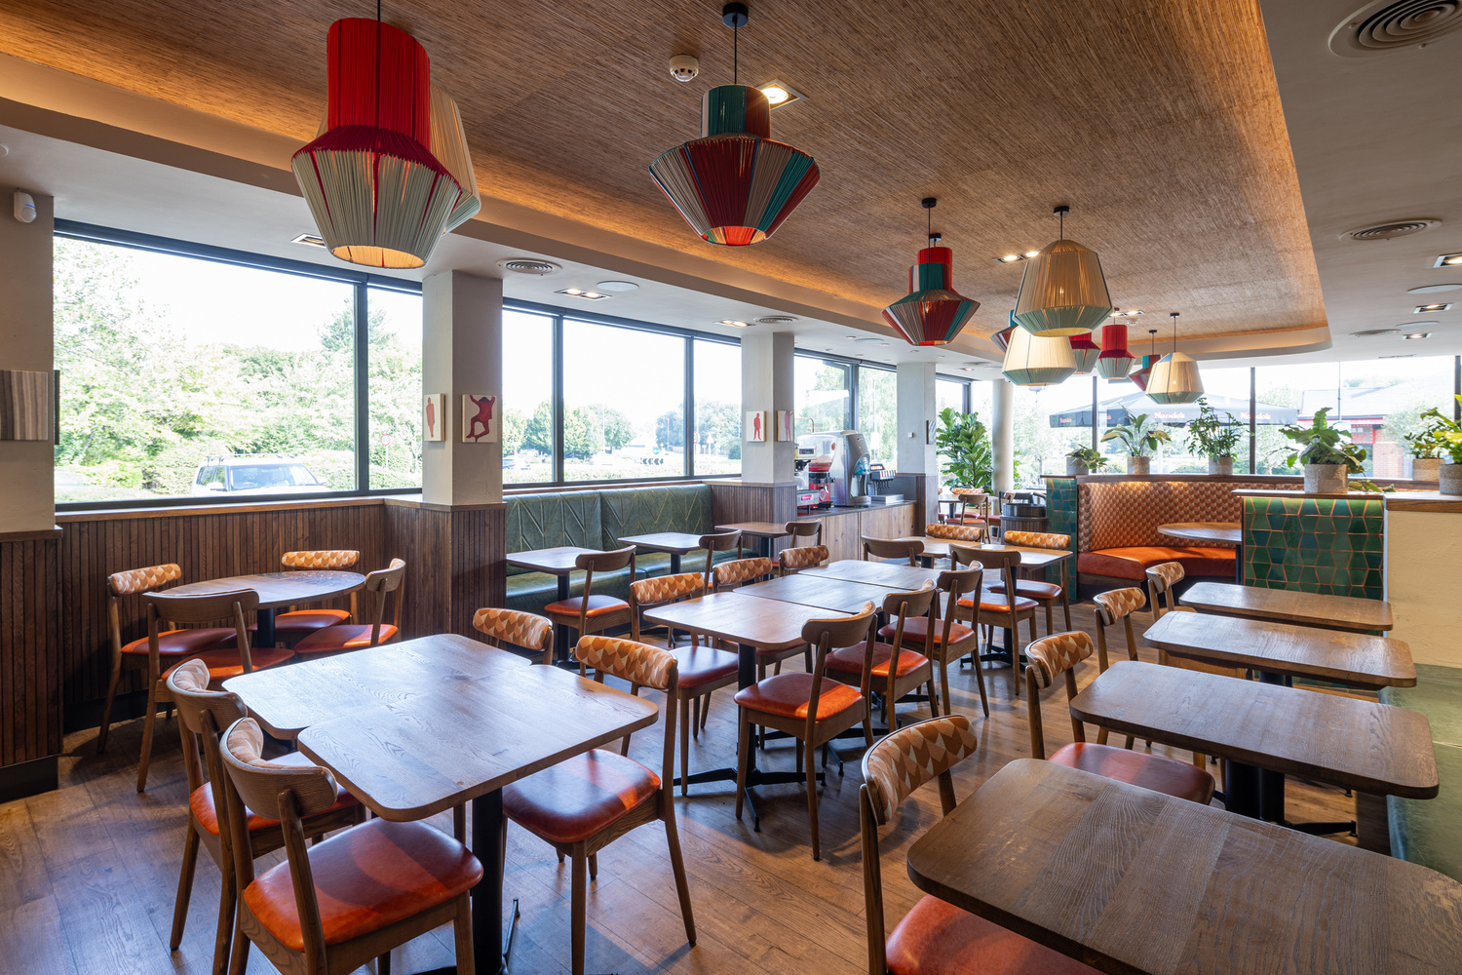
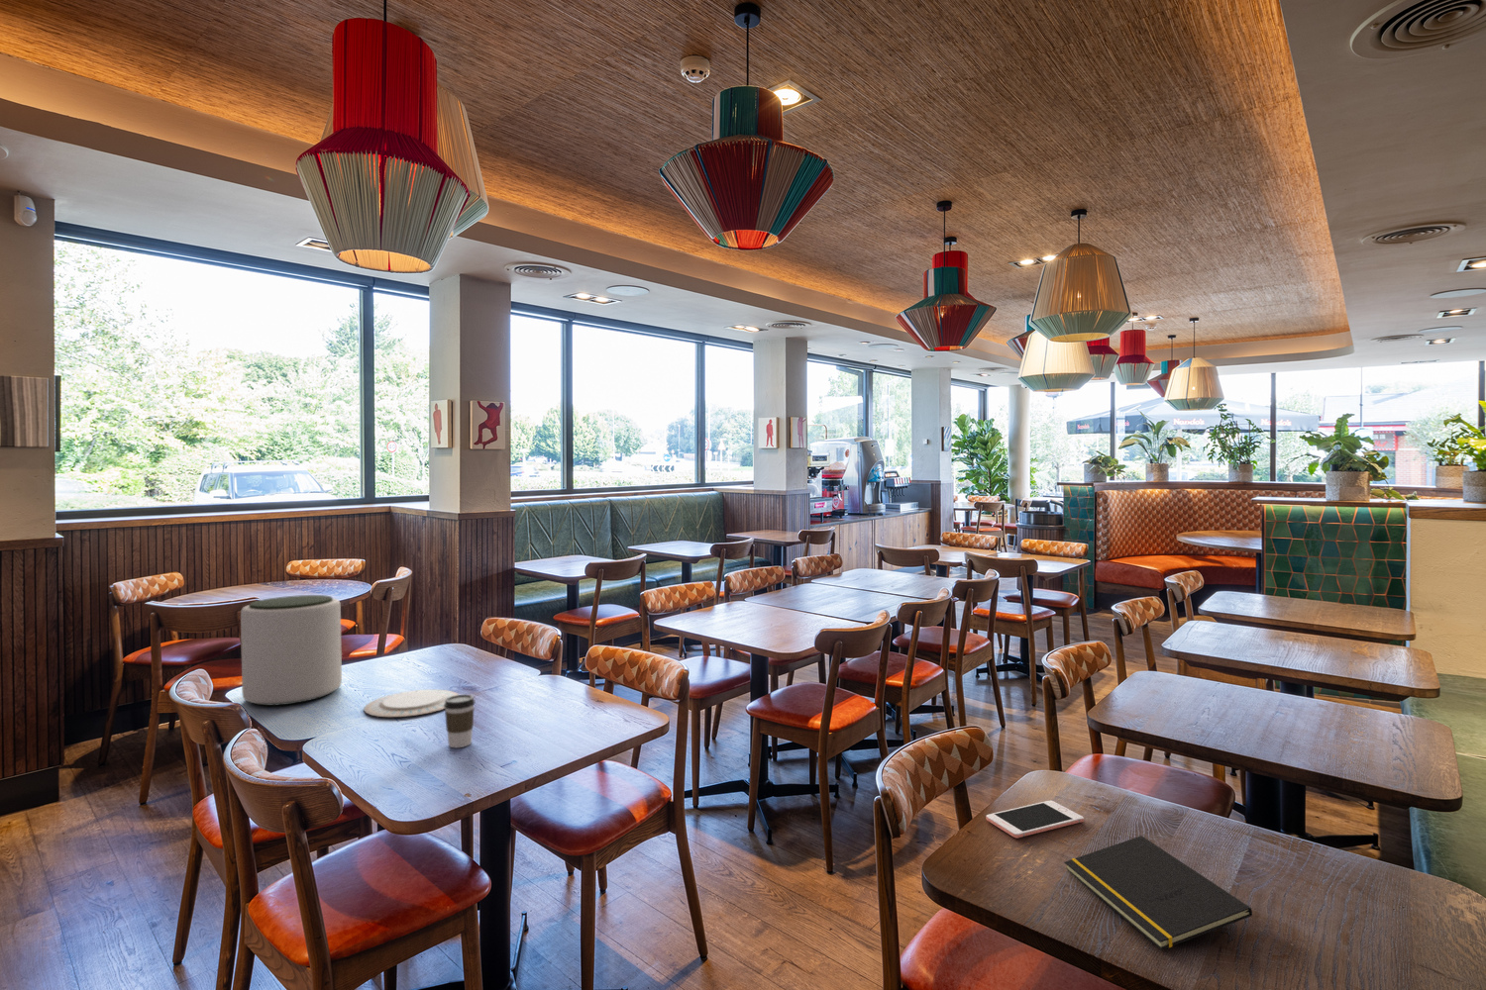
+ plant pot [240,594,343,707]
+ cell phone [986,800,1085,839]
+ coffee cup [443,693,475,748]
+ chinaware [363,689,460,718]
+ notepad [1064,834,1253,950]
